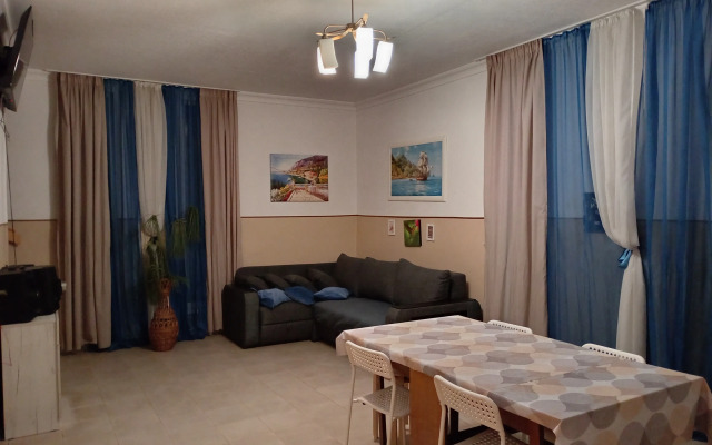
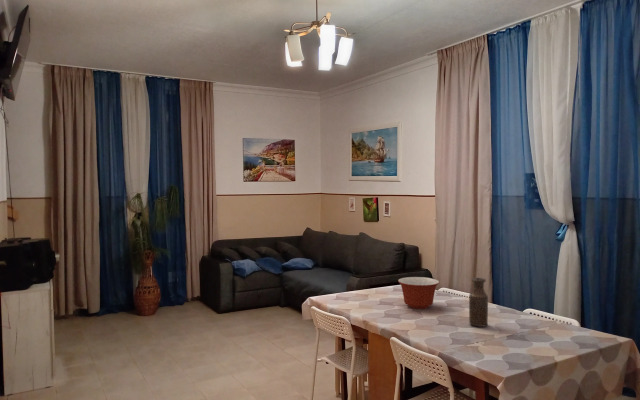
+ bottle [468,277,489,328]
+ mixing bowl [397,276,440,310]
